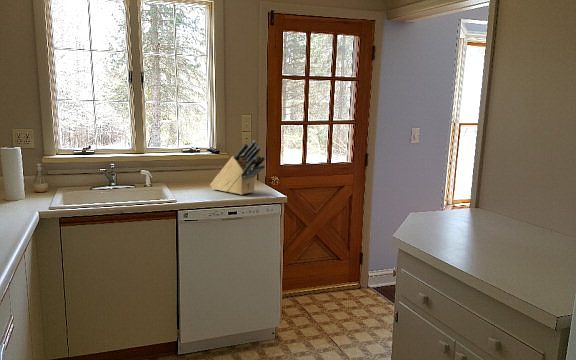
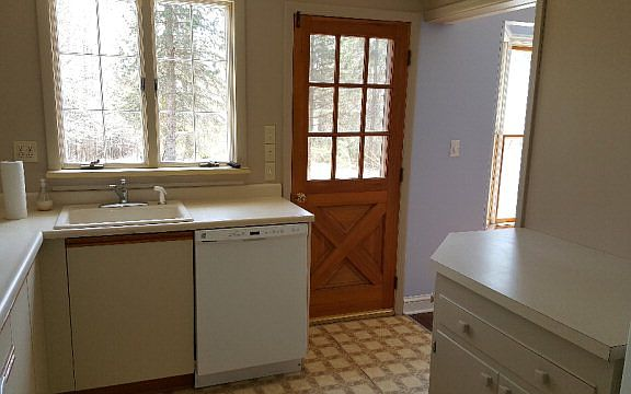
- knife block [209,139,267,196]
